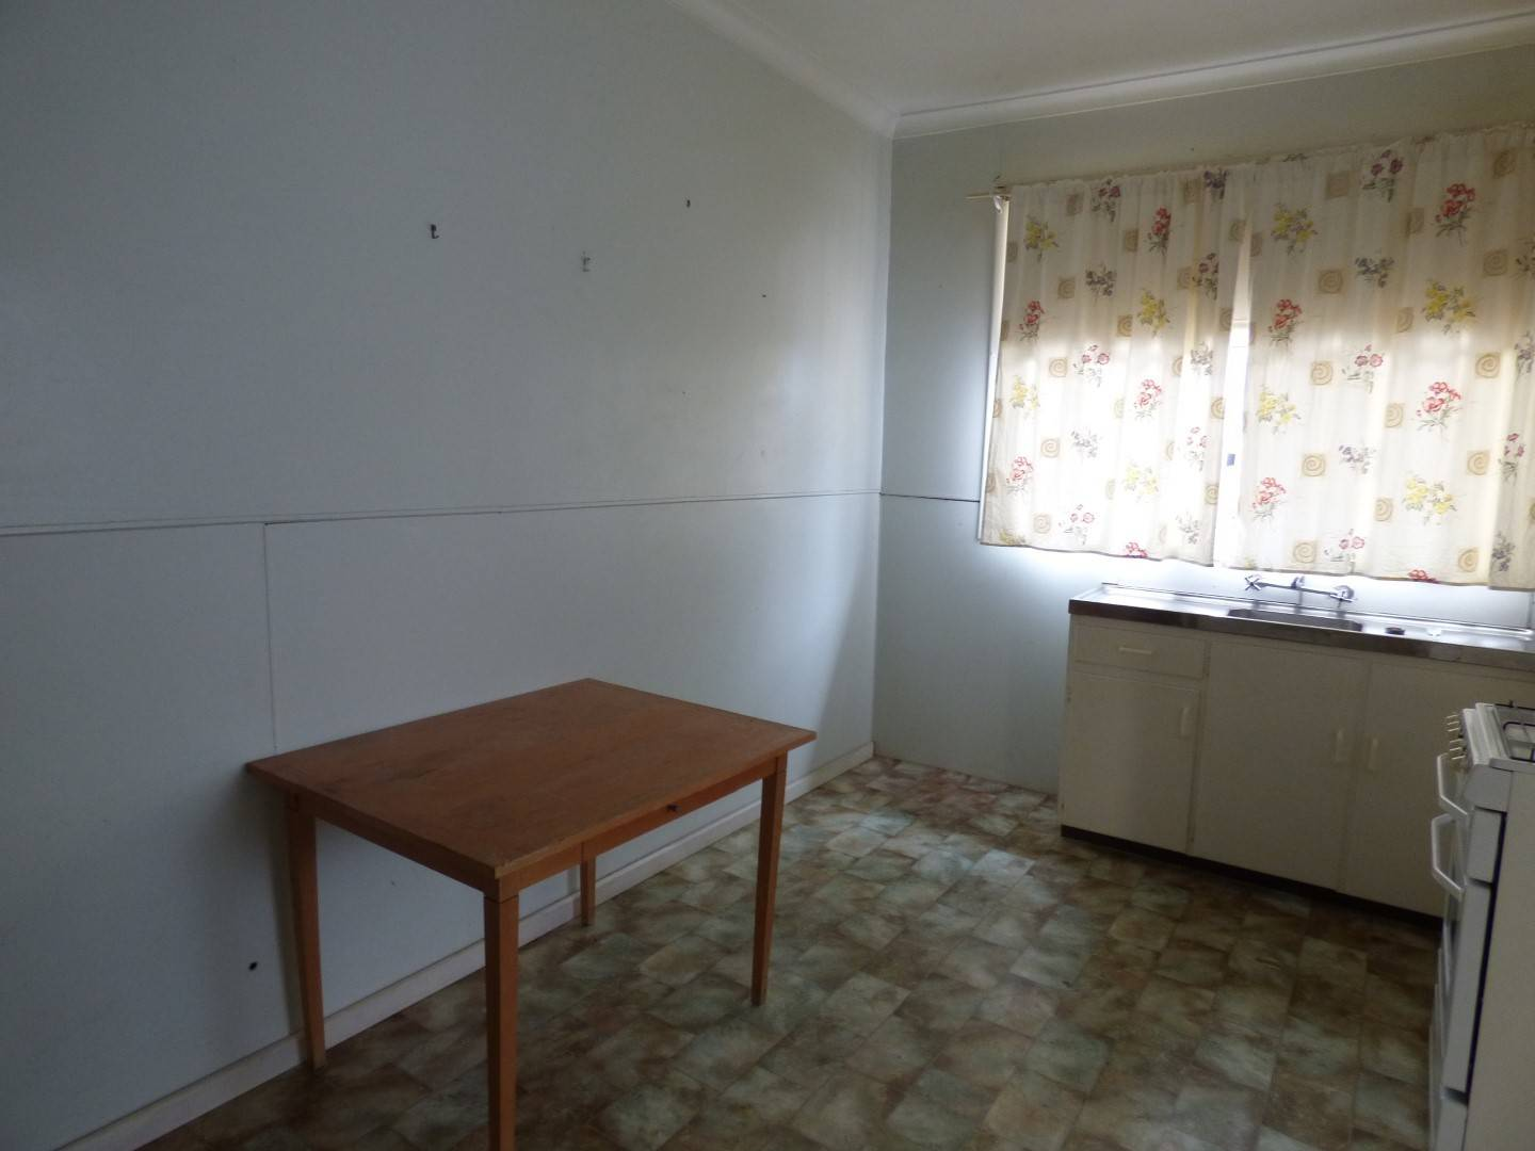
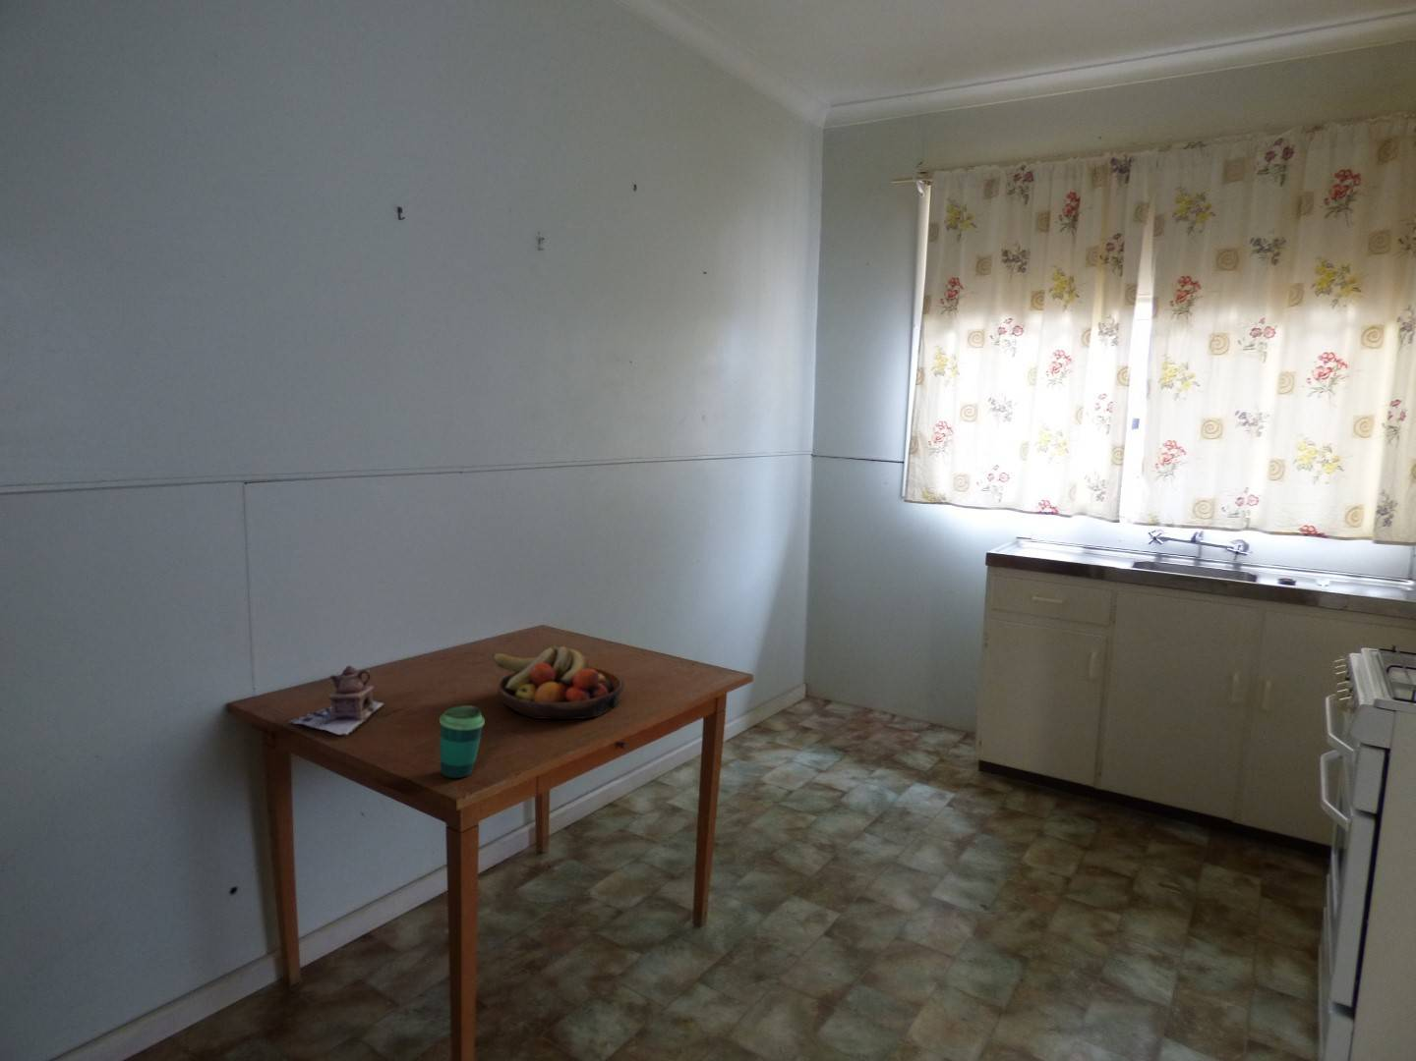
+ teapot [288,665,385,737]
+ cup [438,704,486,780]
+ fruit bowl [492,644,625,720]
